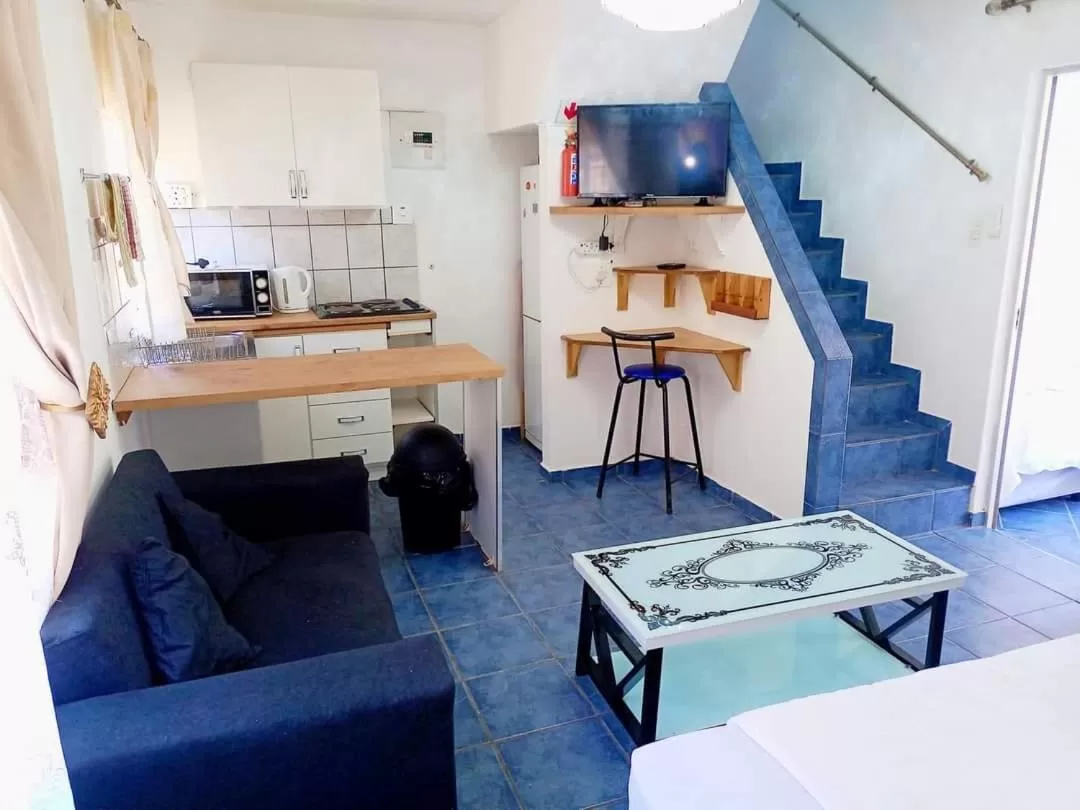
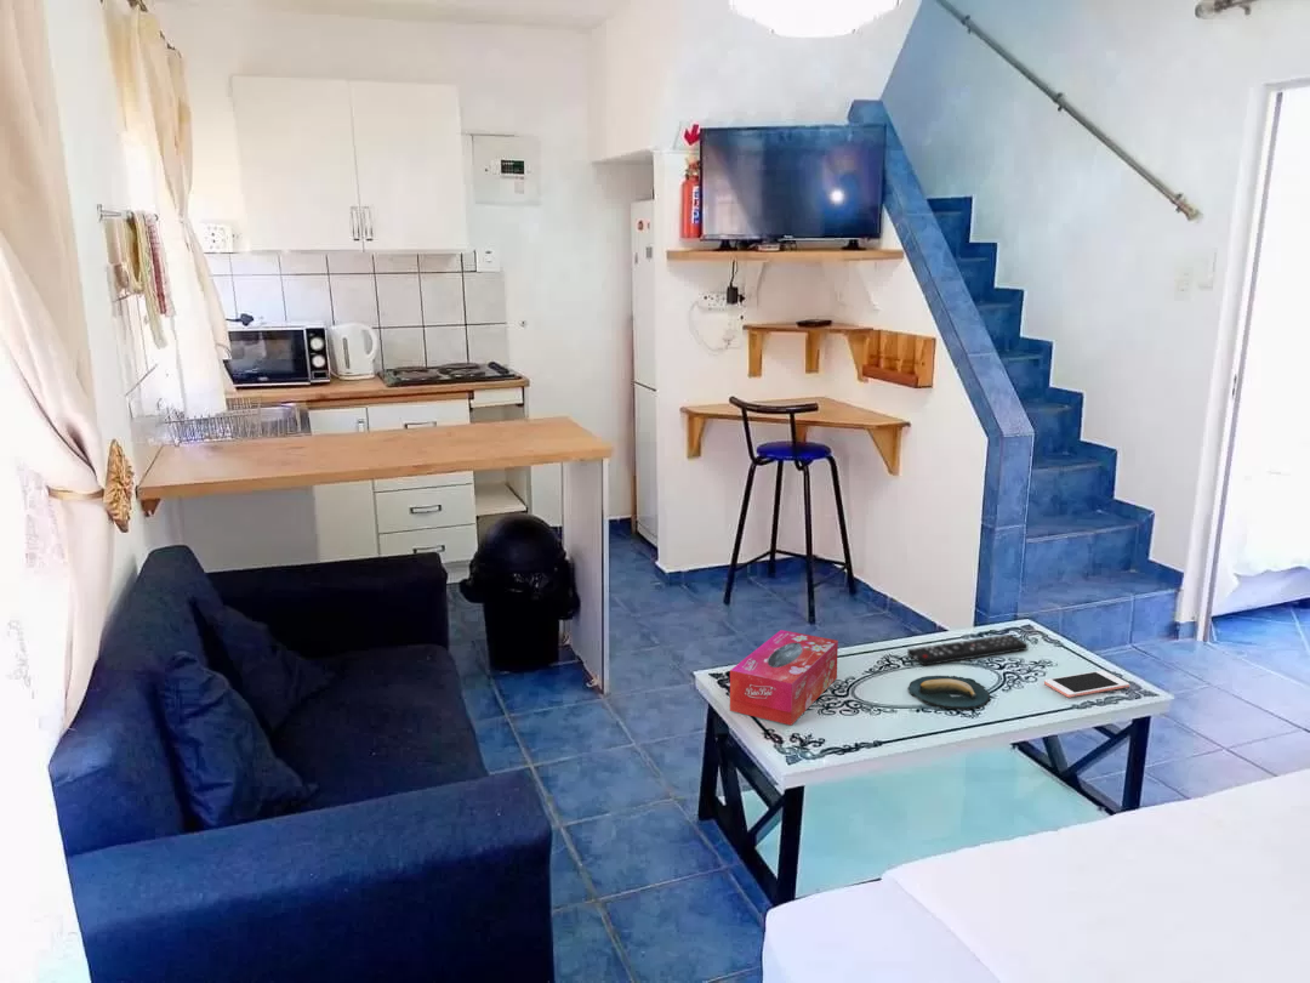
+ banana [907,675,991,710]
+ remote control [906,633,1029,666]
+ tissue box [729,629,839,727]
+ cell phone [1043,669,1130,699]
